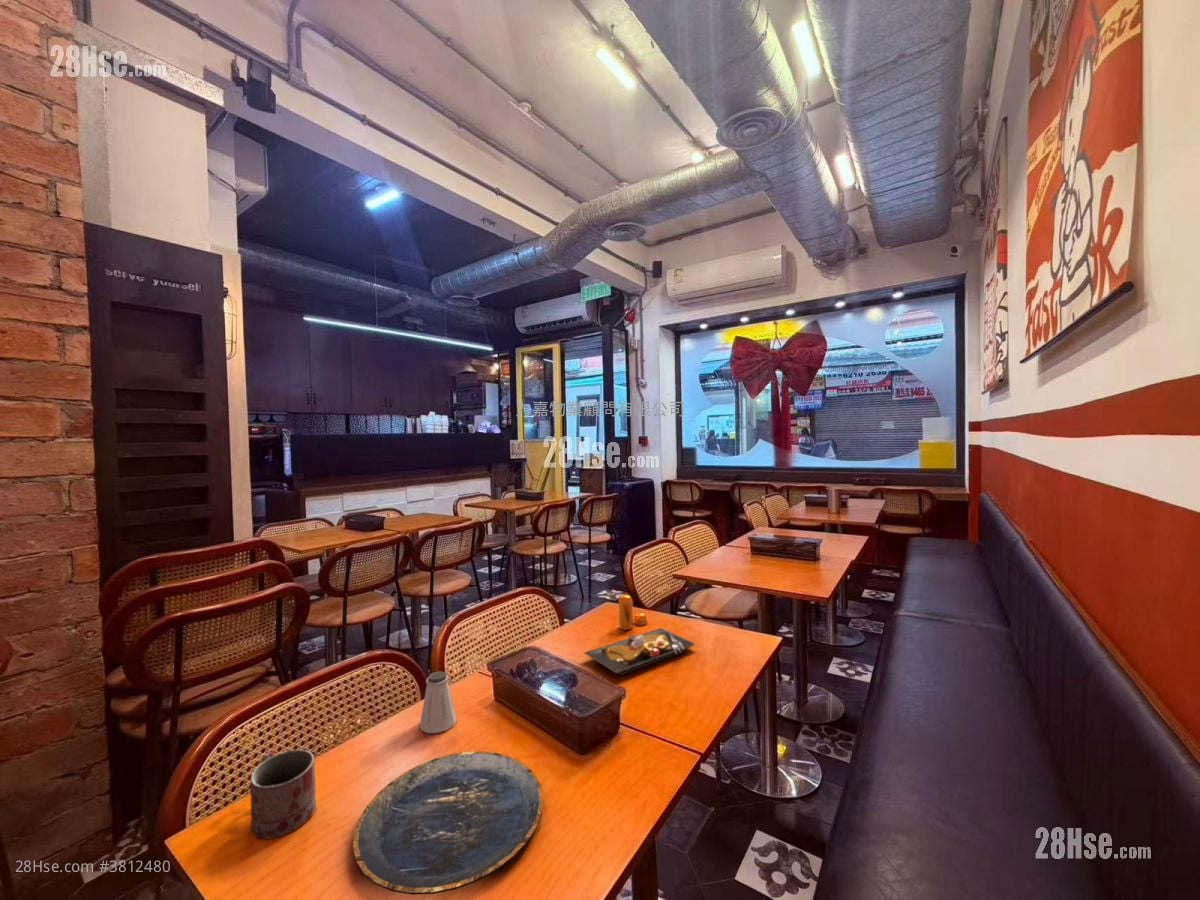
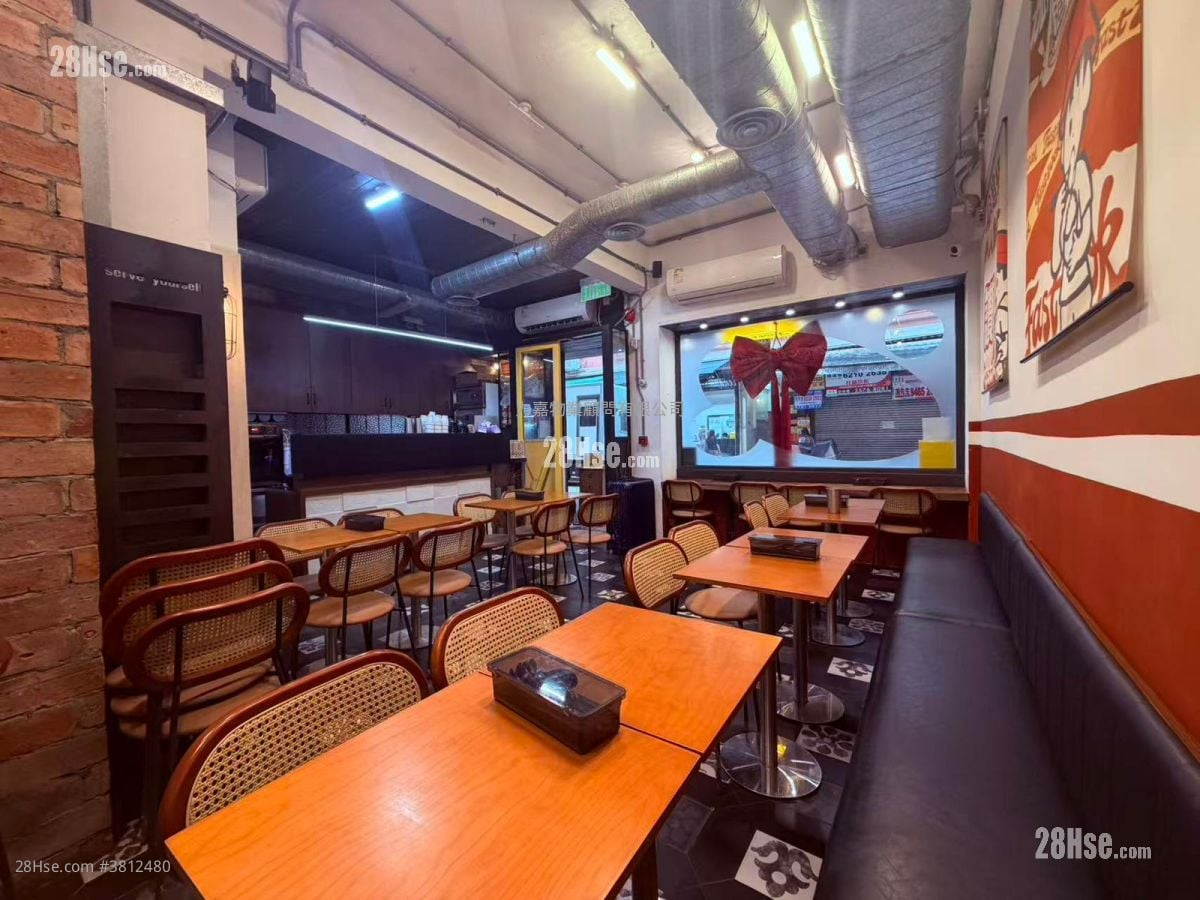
- mug [249,749,317,840]
- plate [583,627,696,676]
- plate [352,750,544,896]
- saltshaker [419,670,458,734]
- pepper shaker [618,593,648,630]
